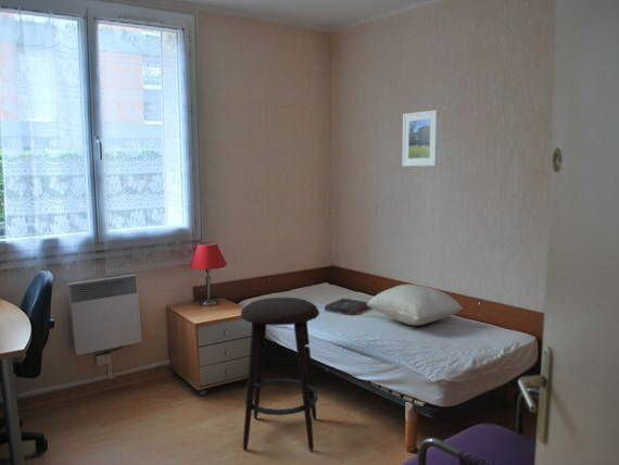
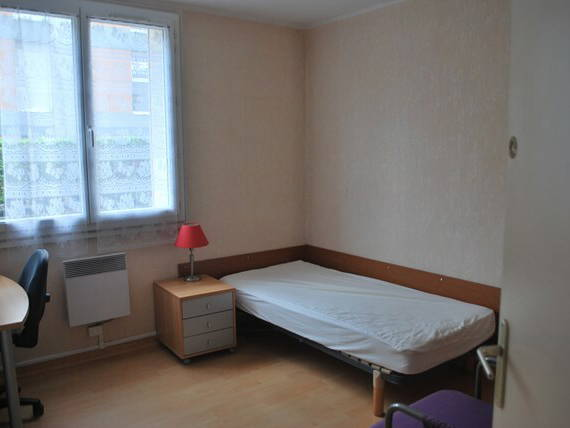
- book [324,297,369,316]
- pillow [367,284,464,326]
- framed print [401,109,440,167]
- stool [240,297,320,453]
